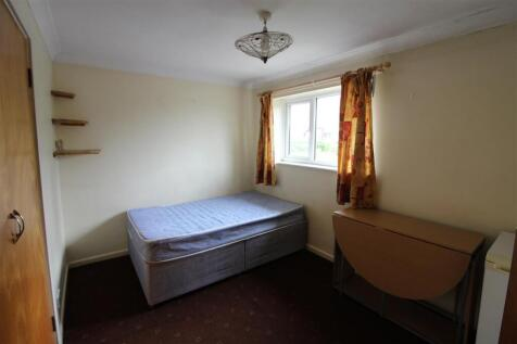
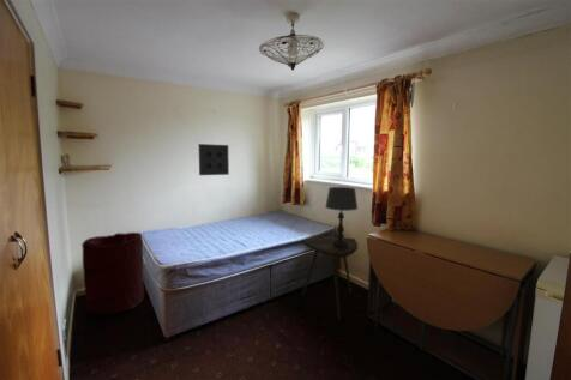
+ laundry hamper [80,231,145,316]
+ side table [301,236,359,321]
+ table lamp [324,186,359,247]
+ wall art [197,143,230,176]
